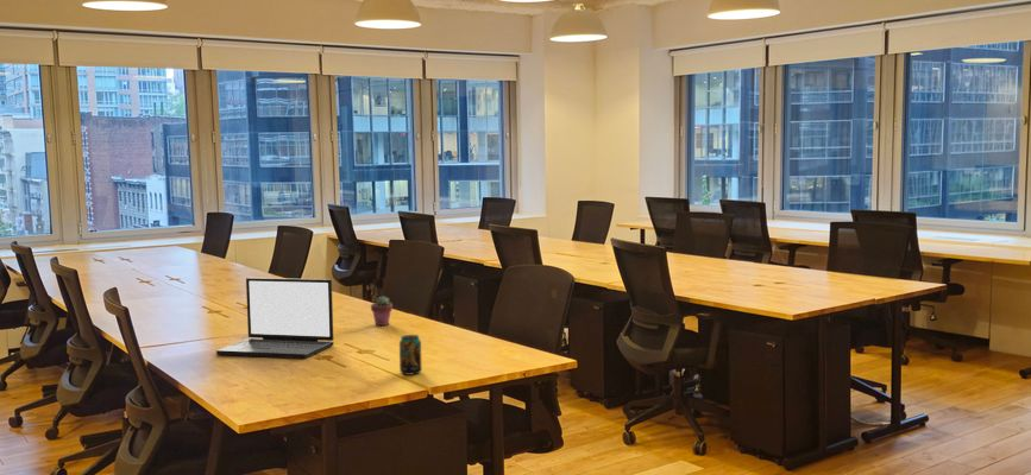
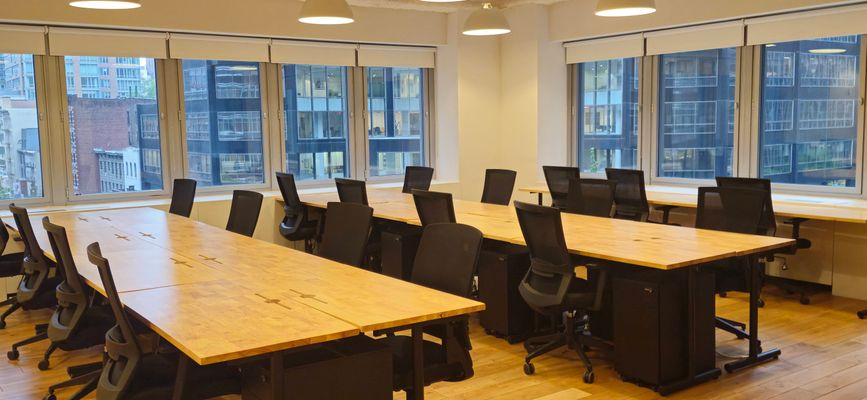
- laptop [215,277,334,360]
- beverage can [398,334,423,376]
- potted succulent [370,294,394,327]
